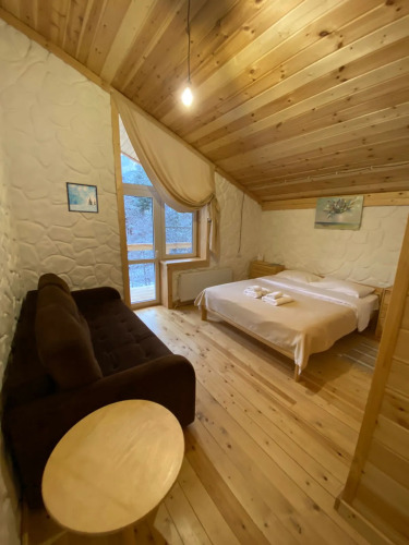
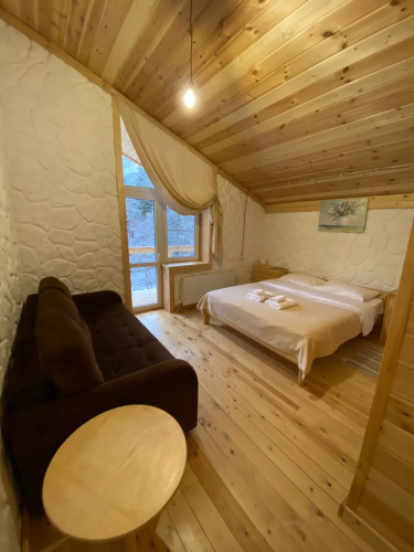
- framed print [65,181,99,215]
